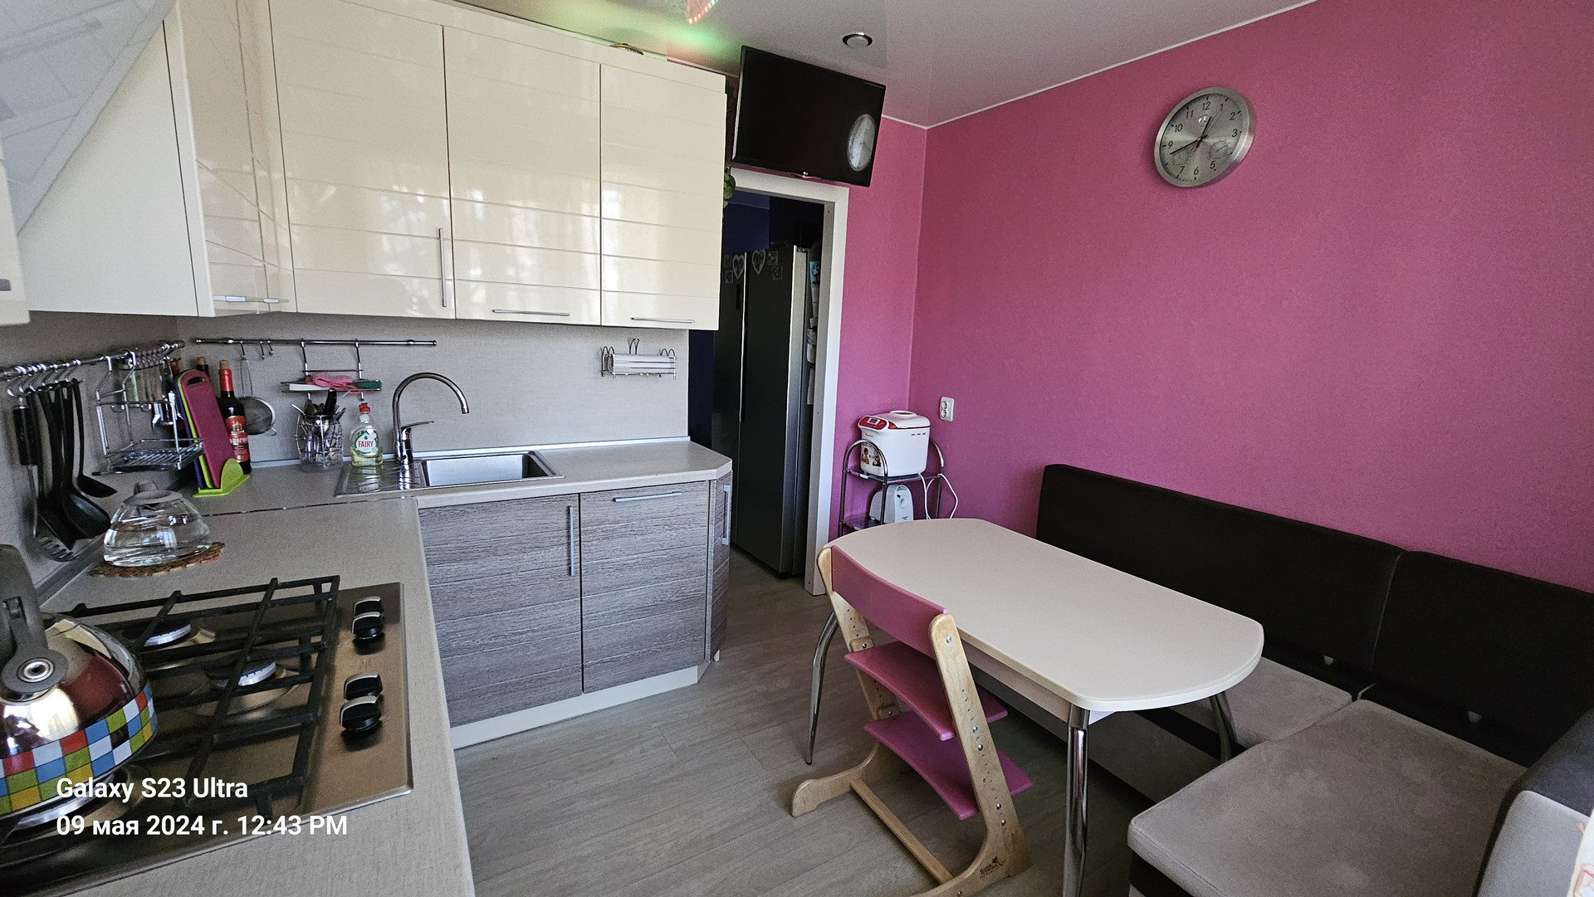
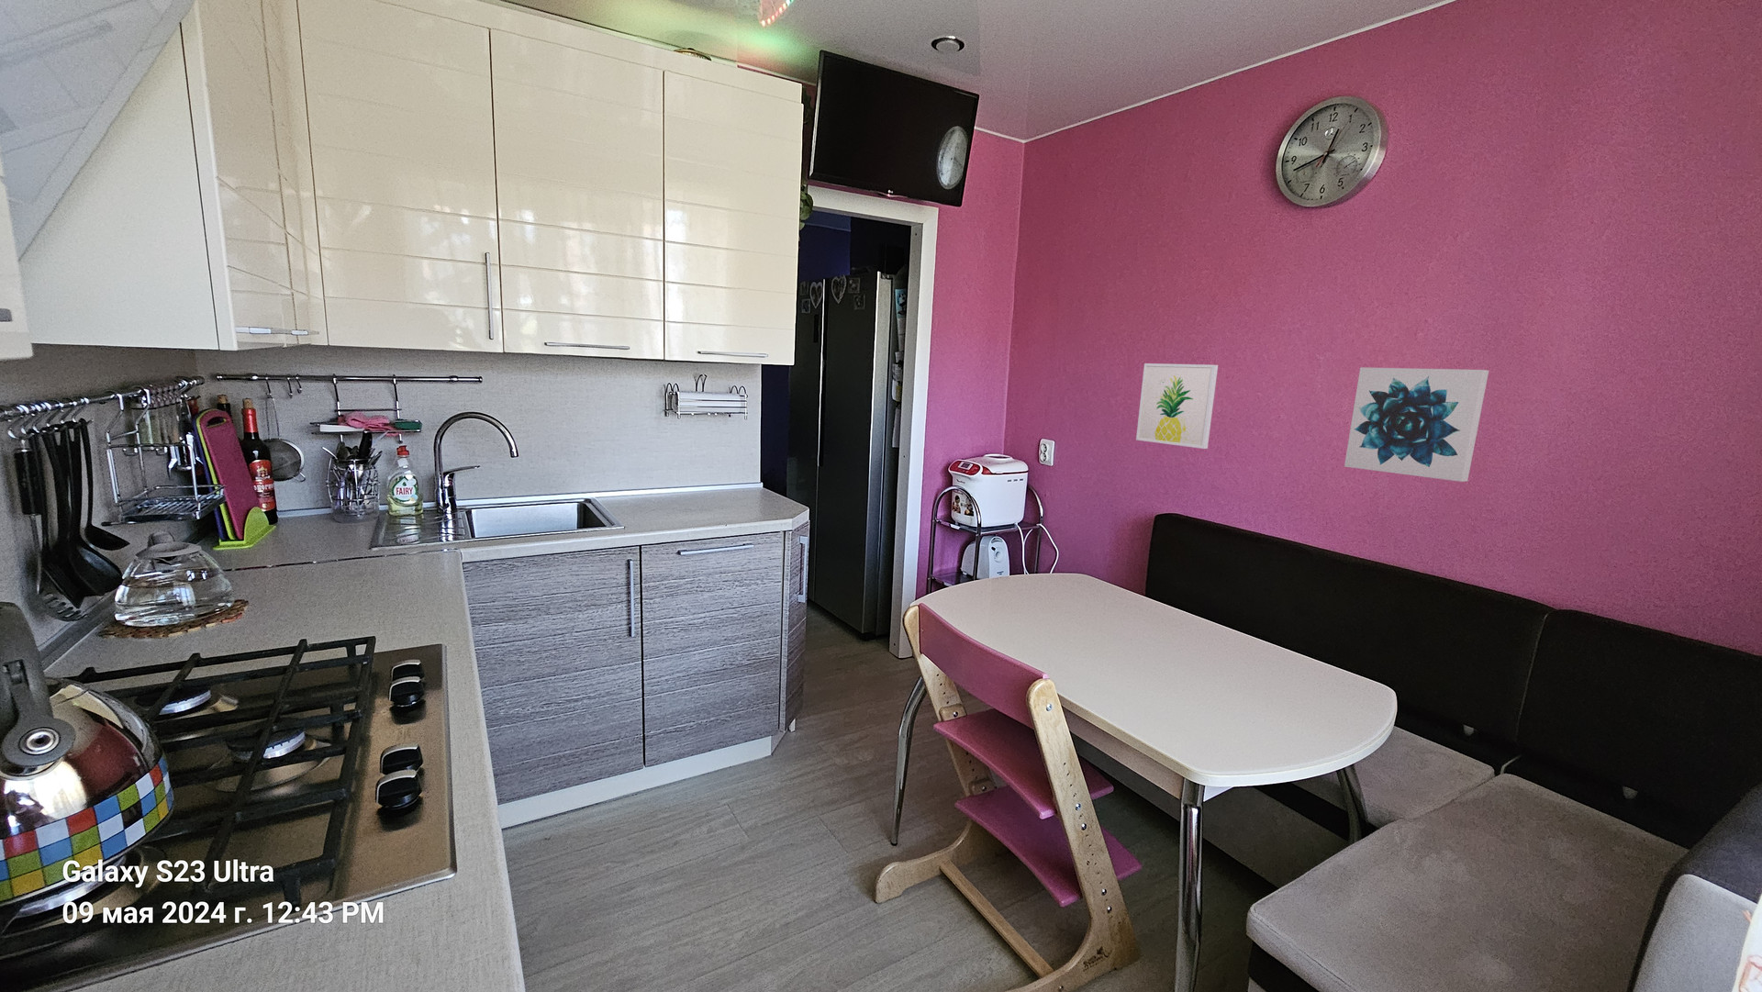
+ wall art [1343,367,1490,483]
+ wall art [1135,363,1219,450]
